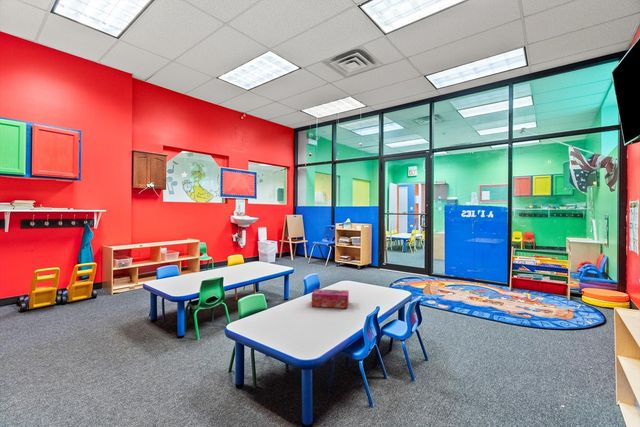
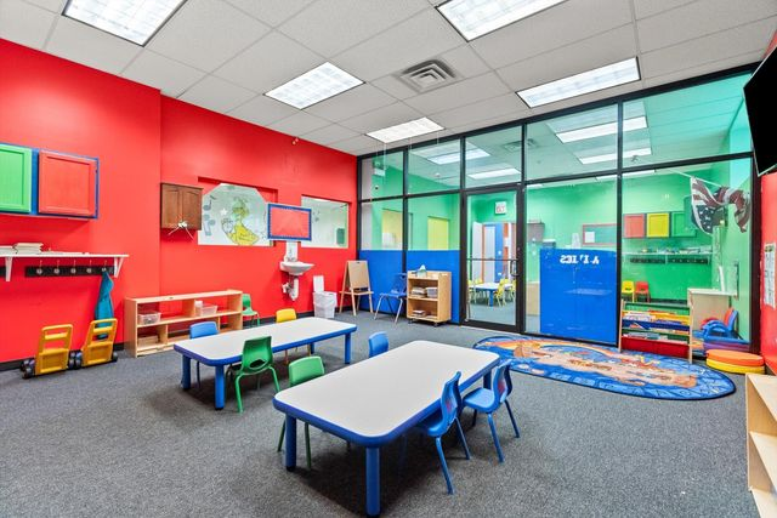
- tissue box [311,288,350,309]
